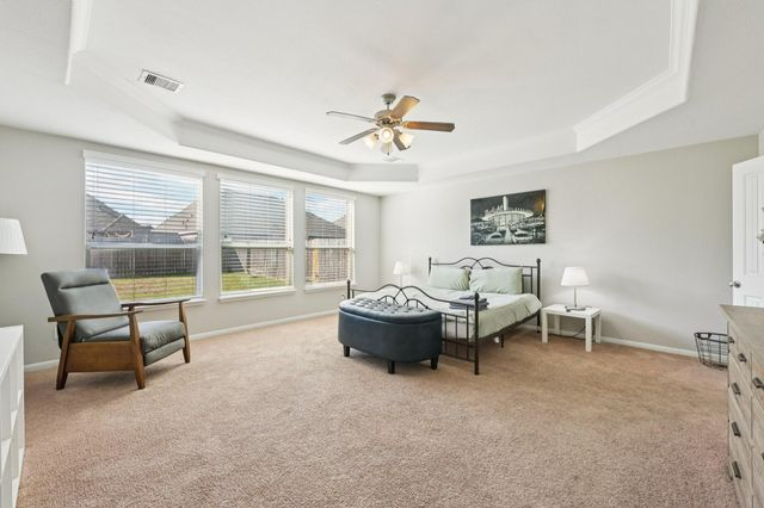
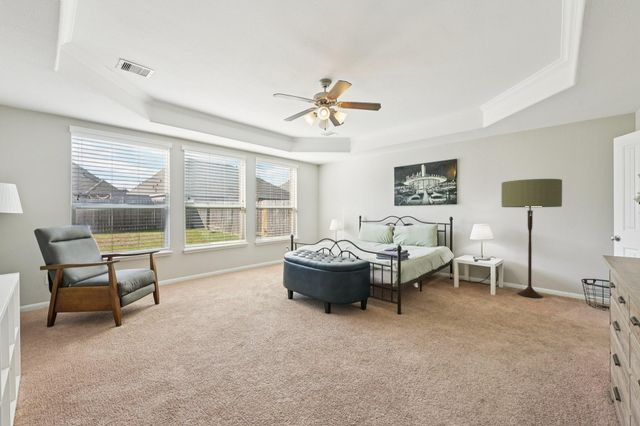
+ floor lamp [500,178,563,299]
